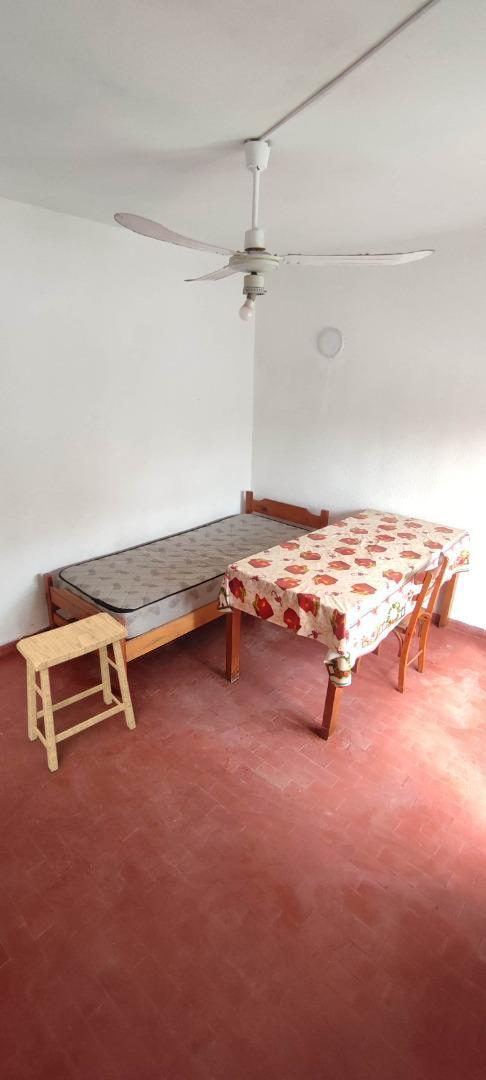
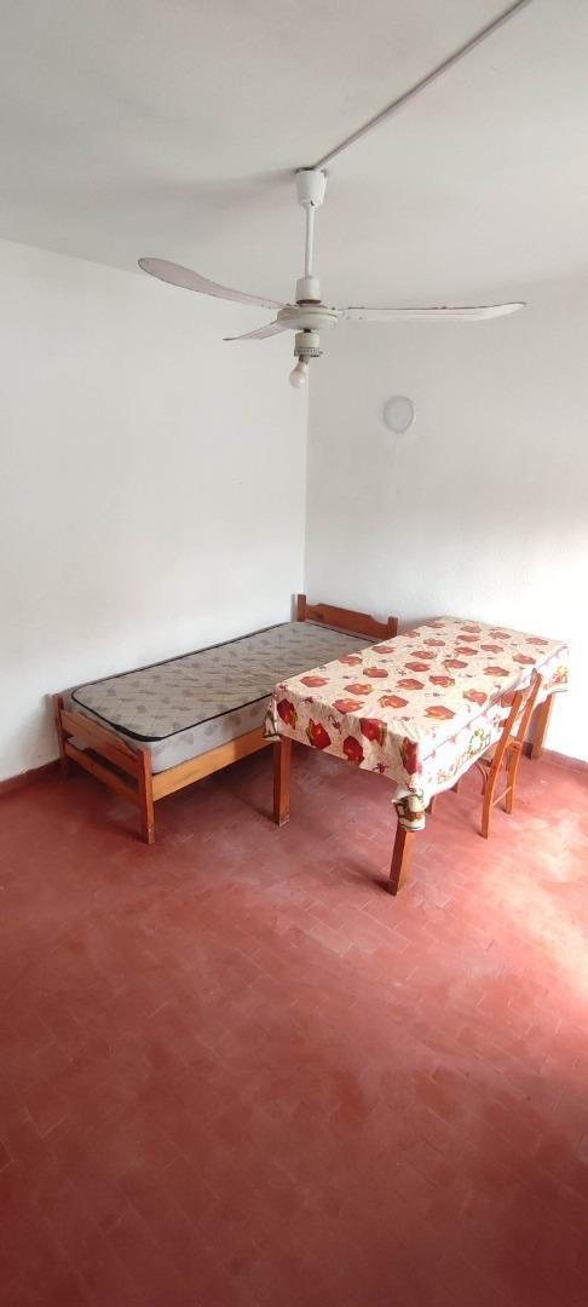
- stool [16,612,137,773]
